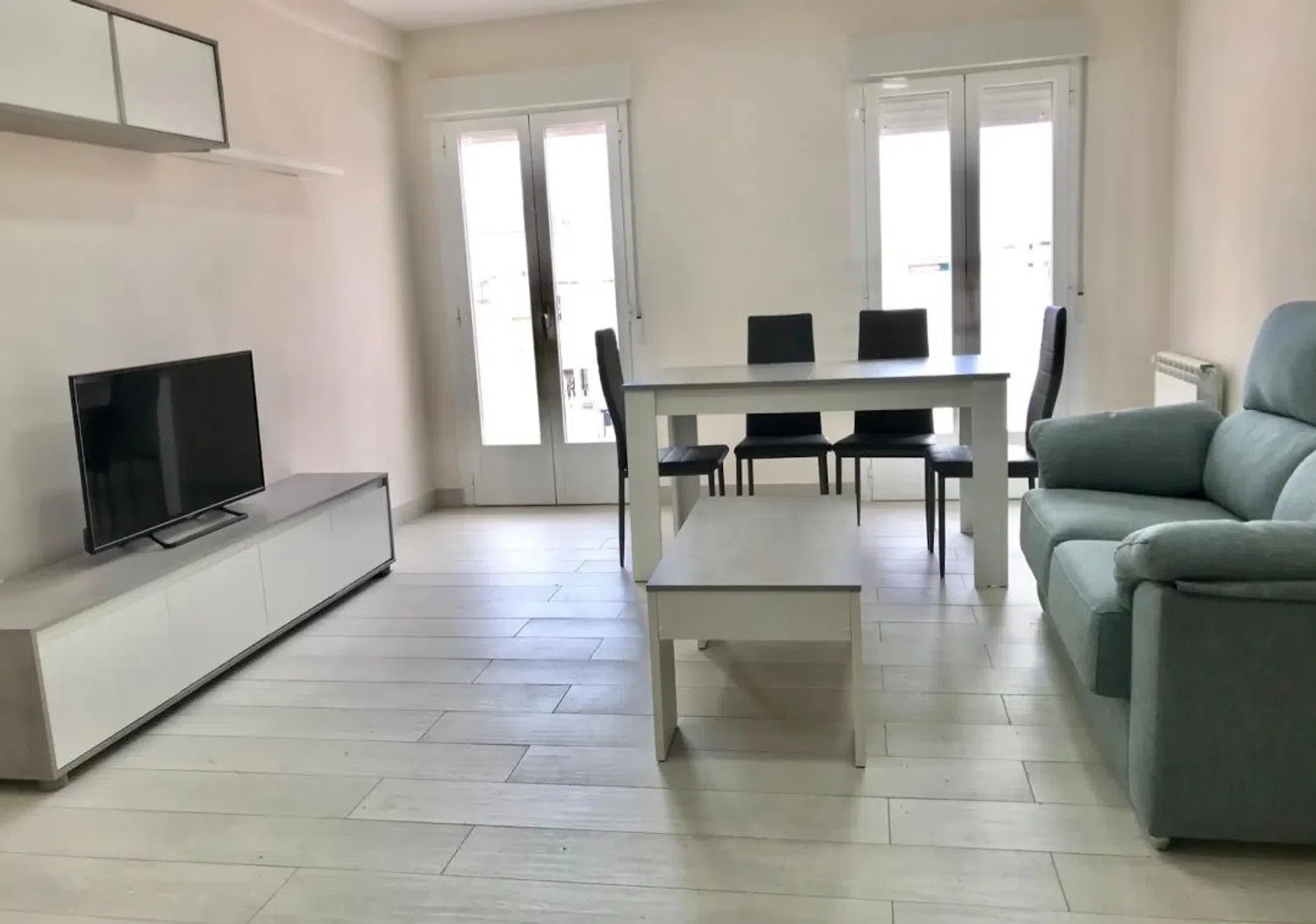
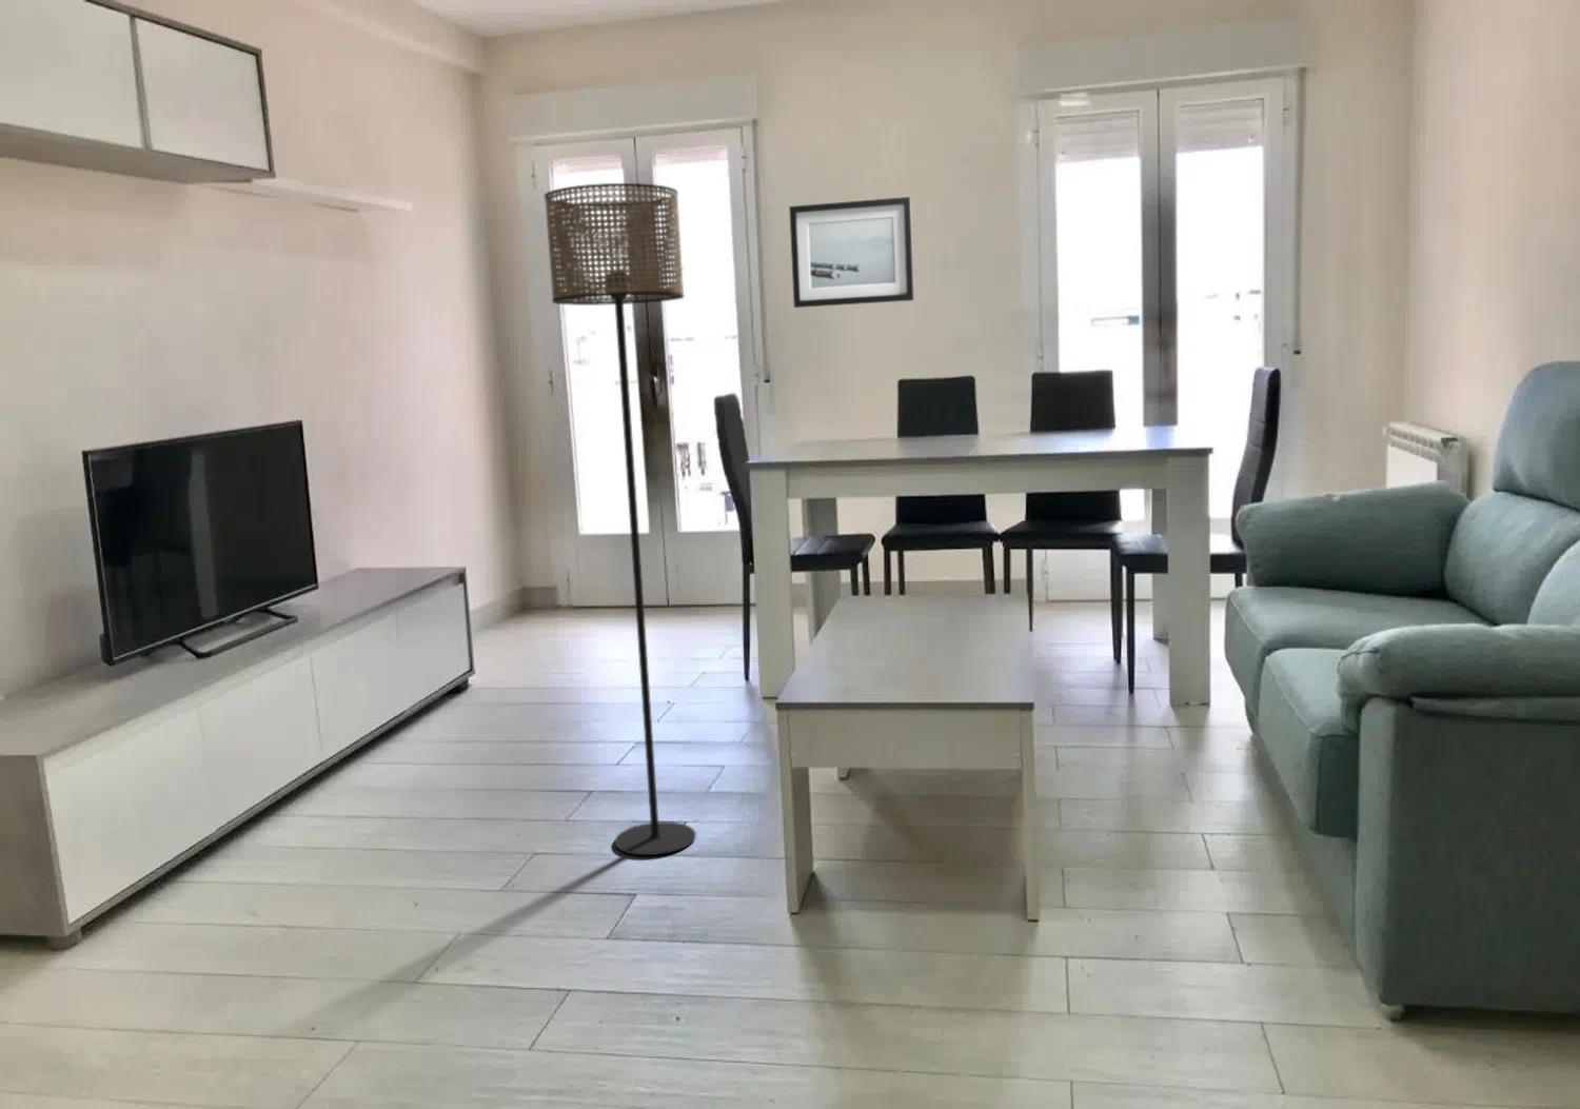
+ floor lamp [544,182,698,856]
+ wall art [788,196,915,308]
